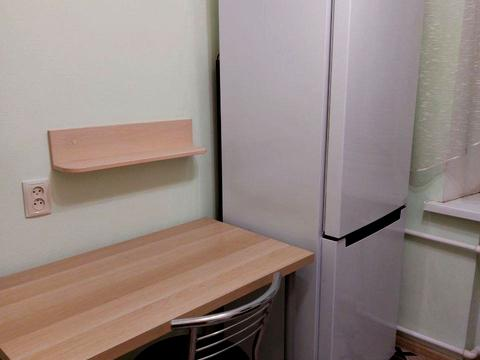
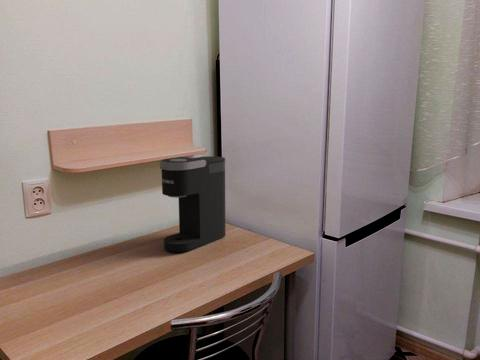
+ coffee maker [159,155,226,253]
